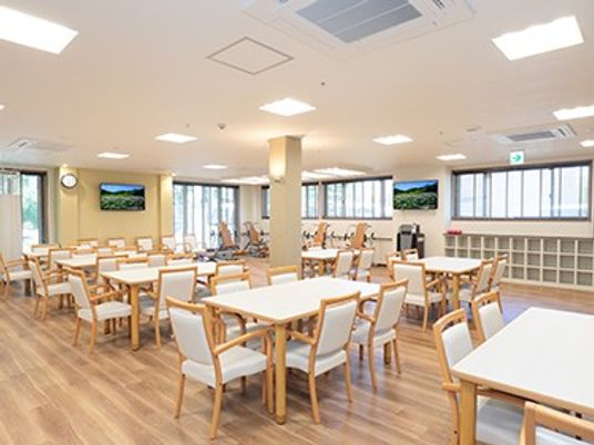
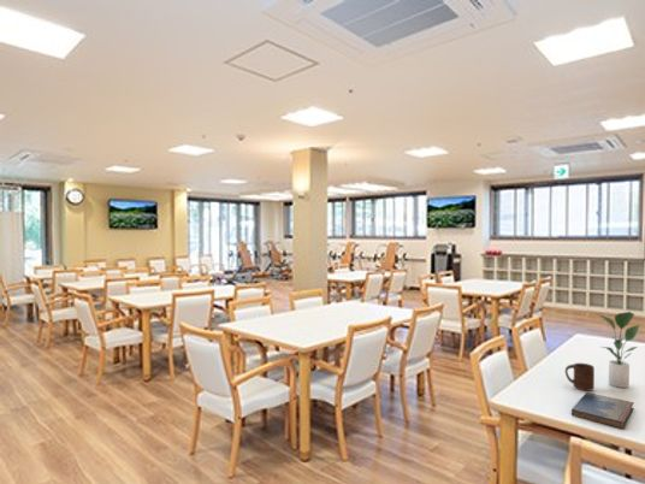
+ hardcover book [570,391,635,430]
+ potted plant [597,311,640,389]
+ cup [564,362,596,391]
